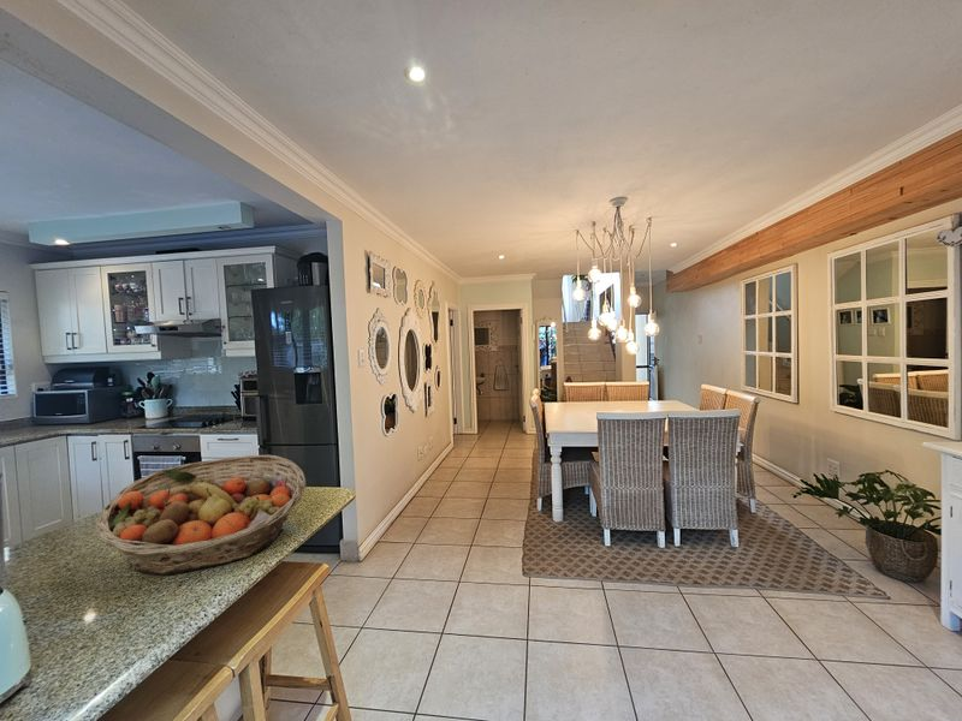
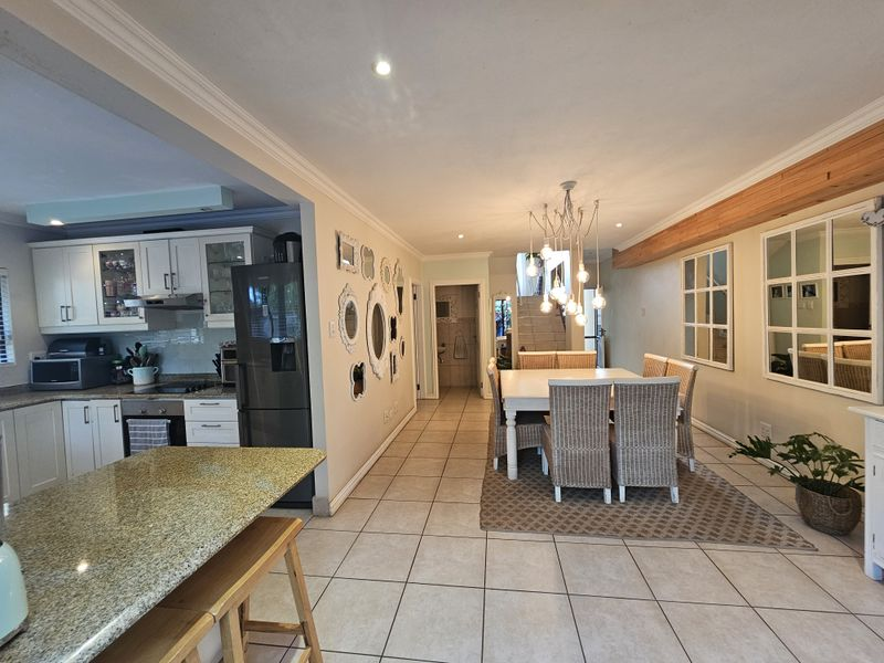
- fruit basket [95,454,307,576]
